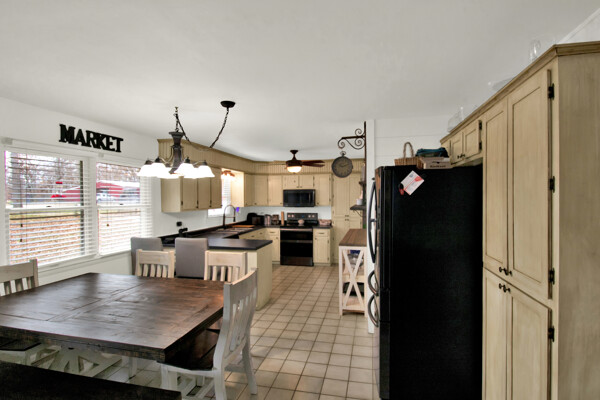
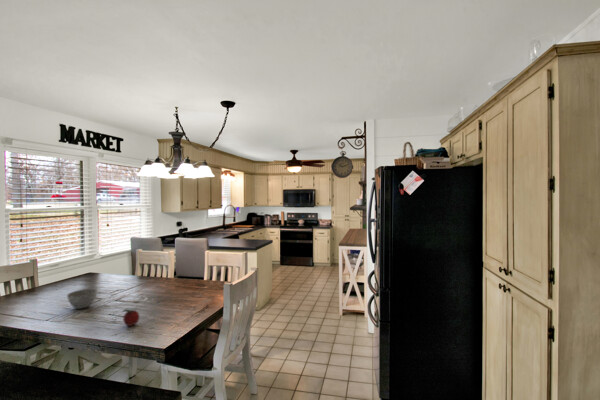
+ fruit [121,308,140,327]
+ bowl [66,288,98,310]
